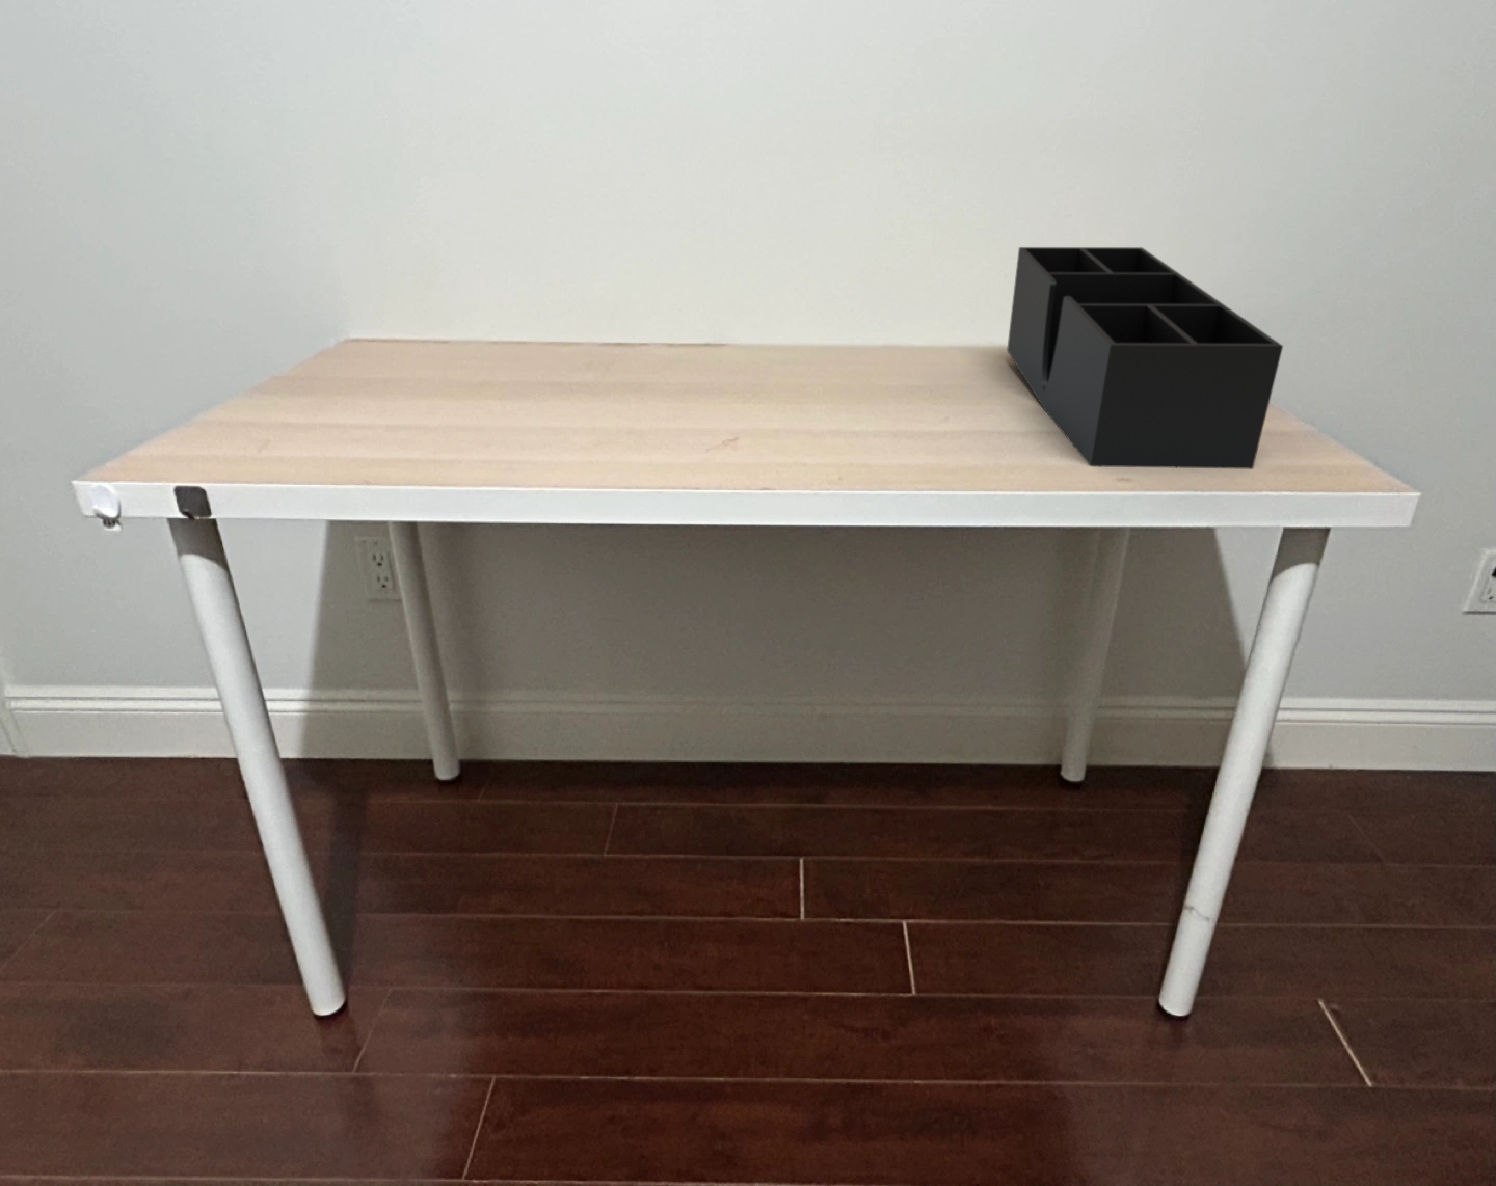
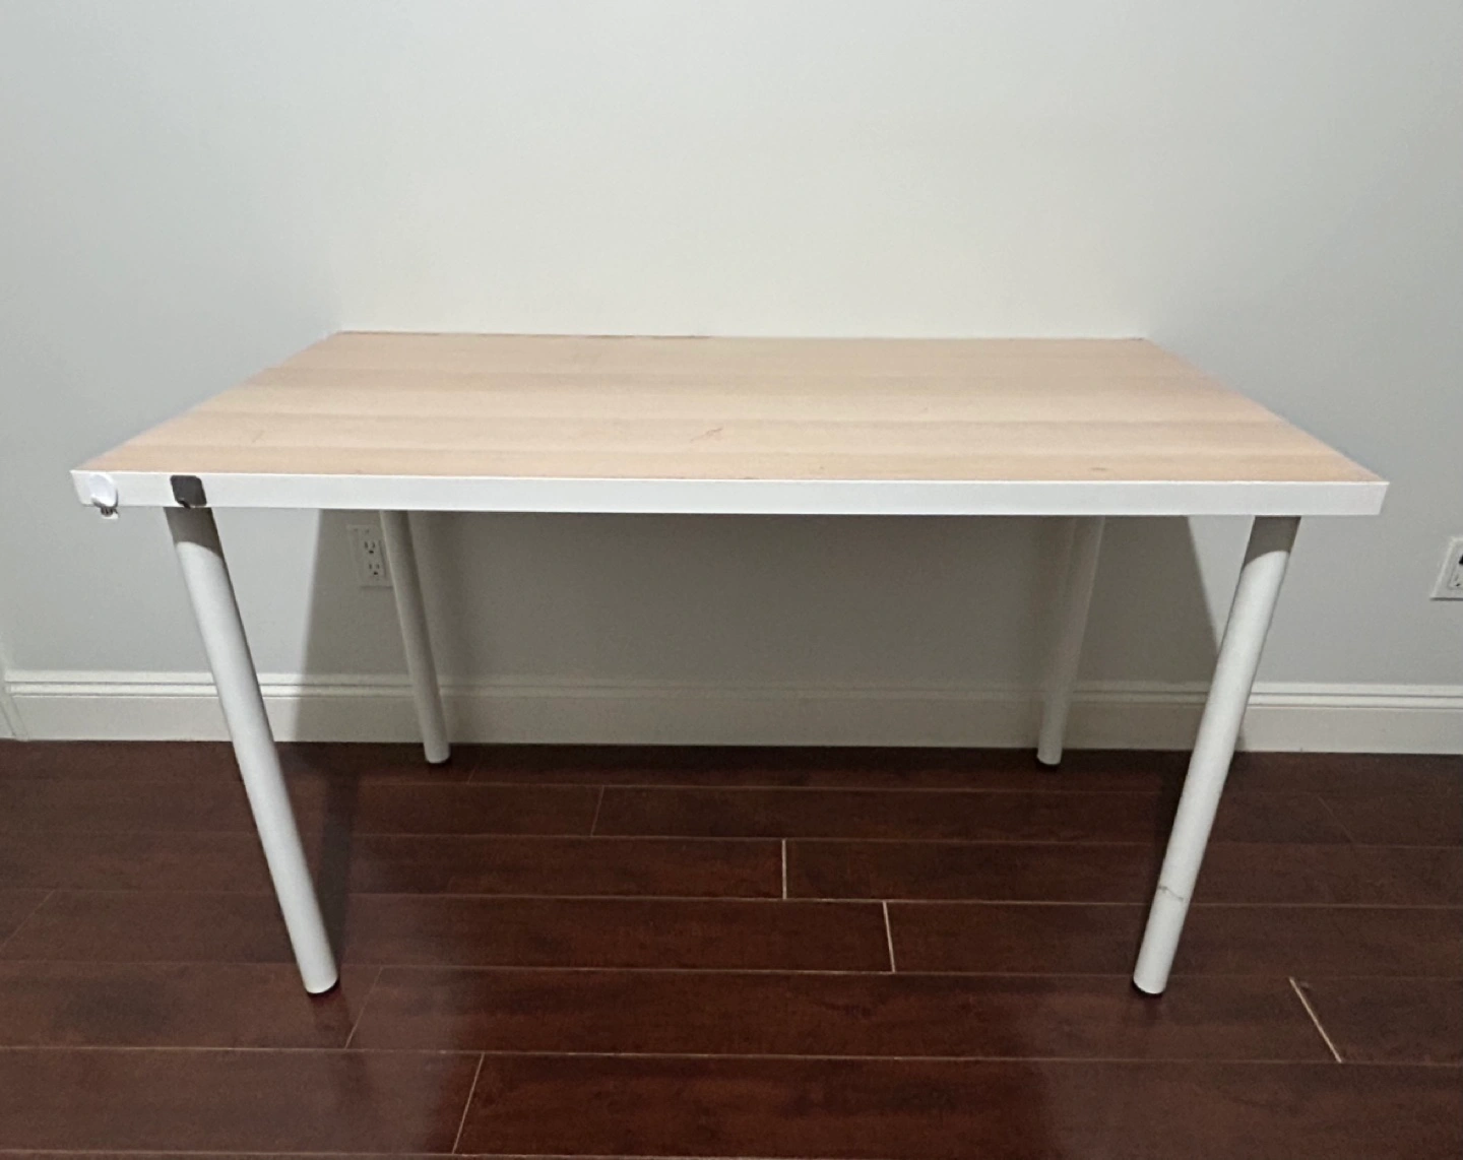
- desk organizer [1005,246,1284,471]
